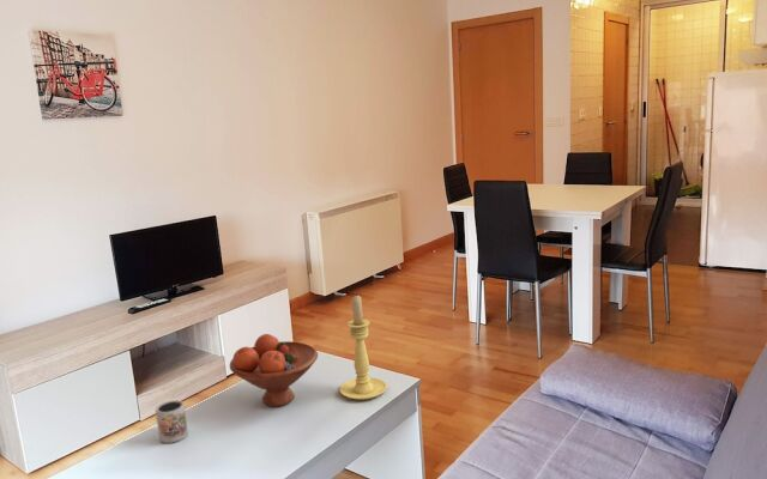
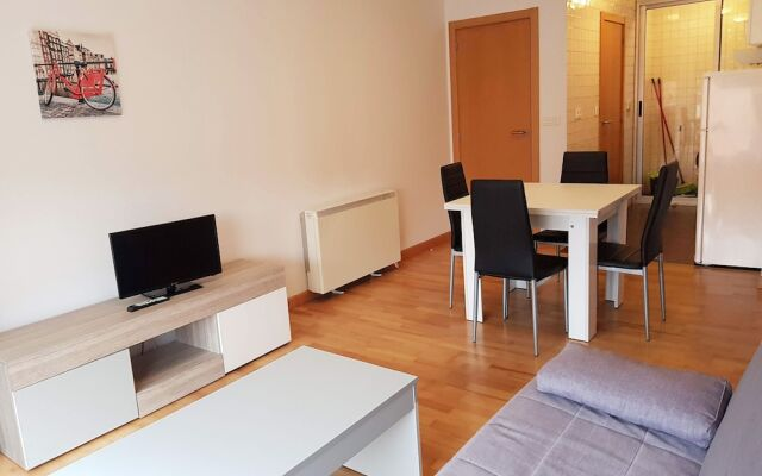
- mug [155,399,189,444]
- fruit bowl [229,333,319,407]
- candle holder [338,295,388,401]
